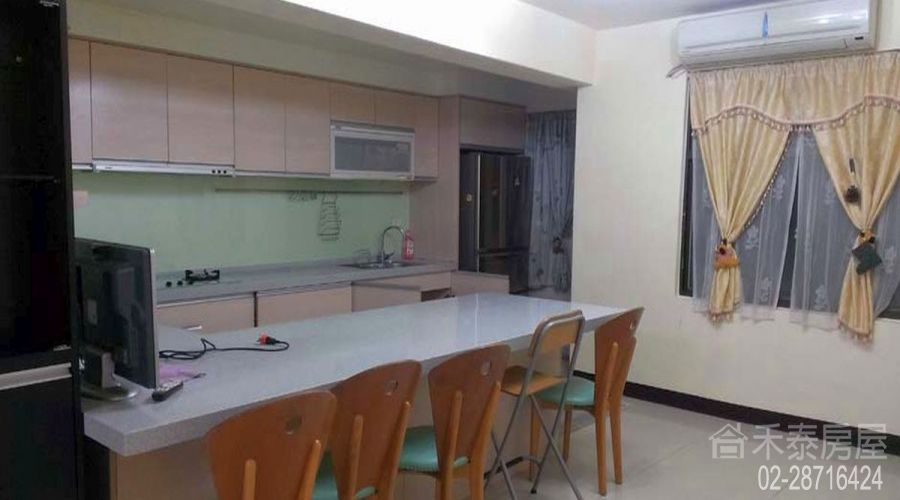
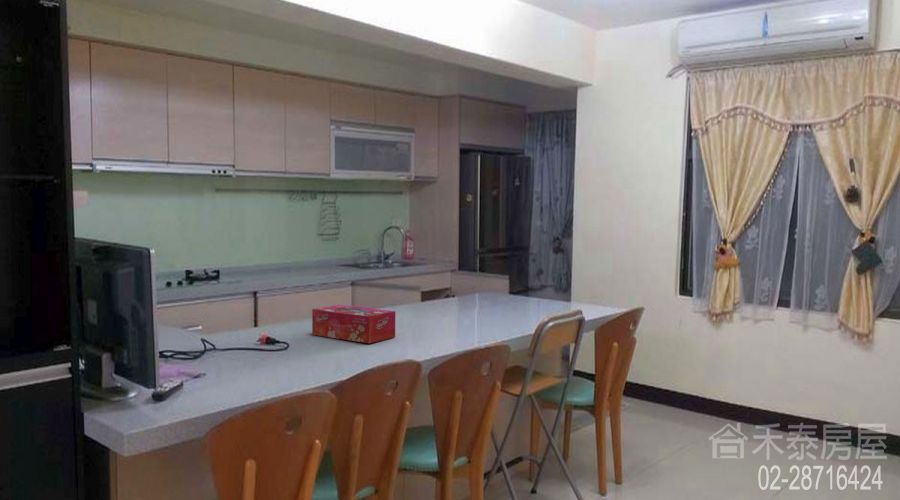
+ tissue box [311,304,396,344]
